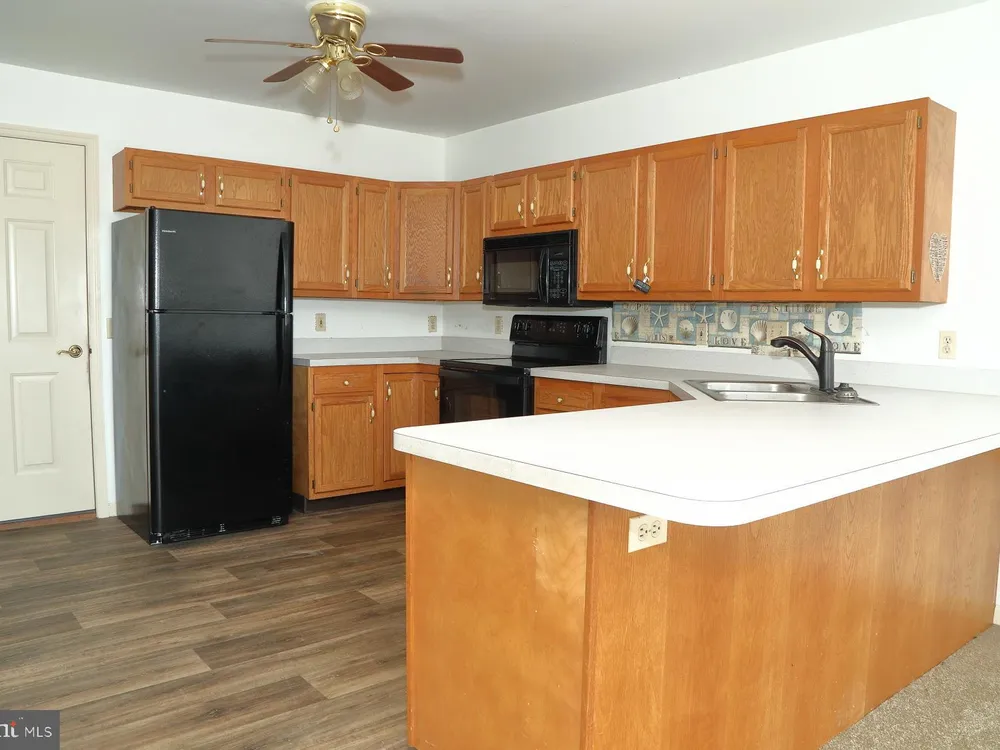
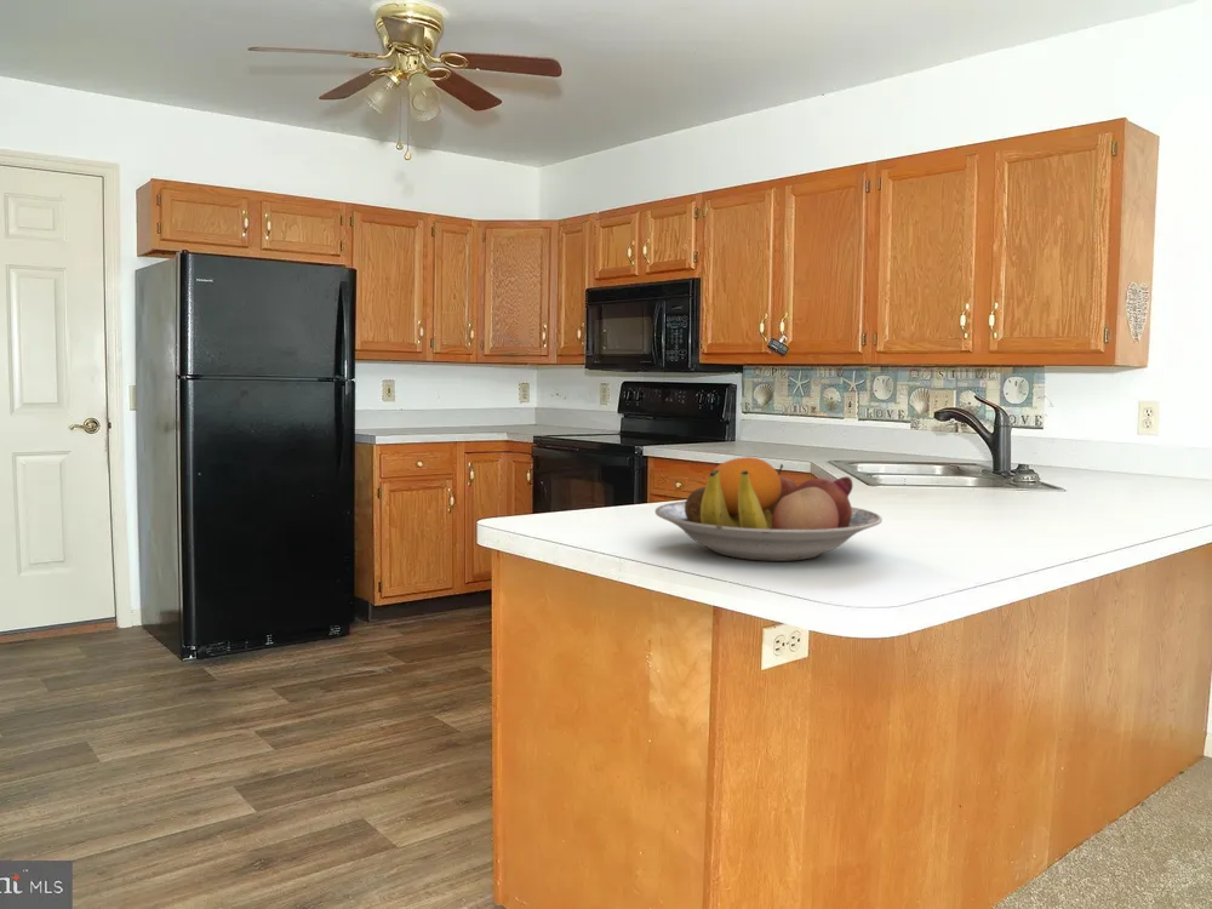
+ fruit bowl [654,456,884,562]
